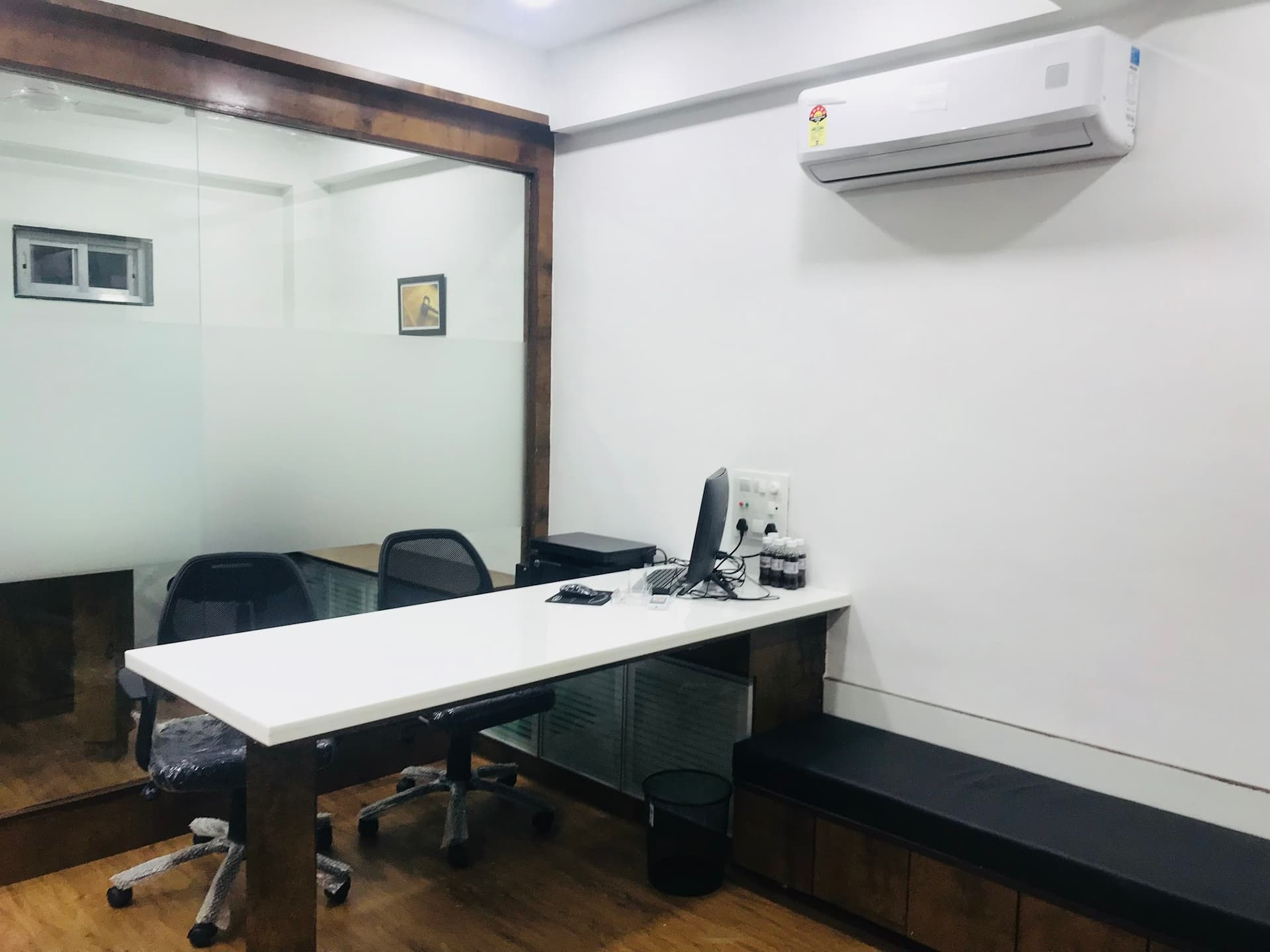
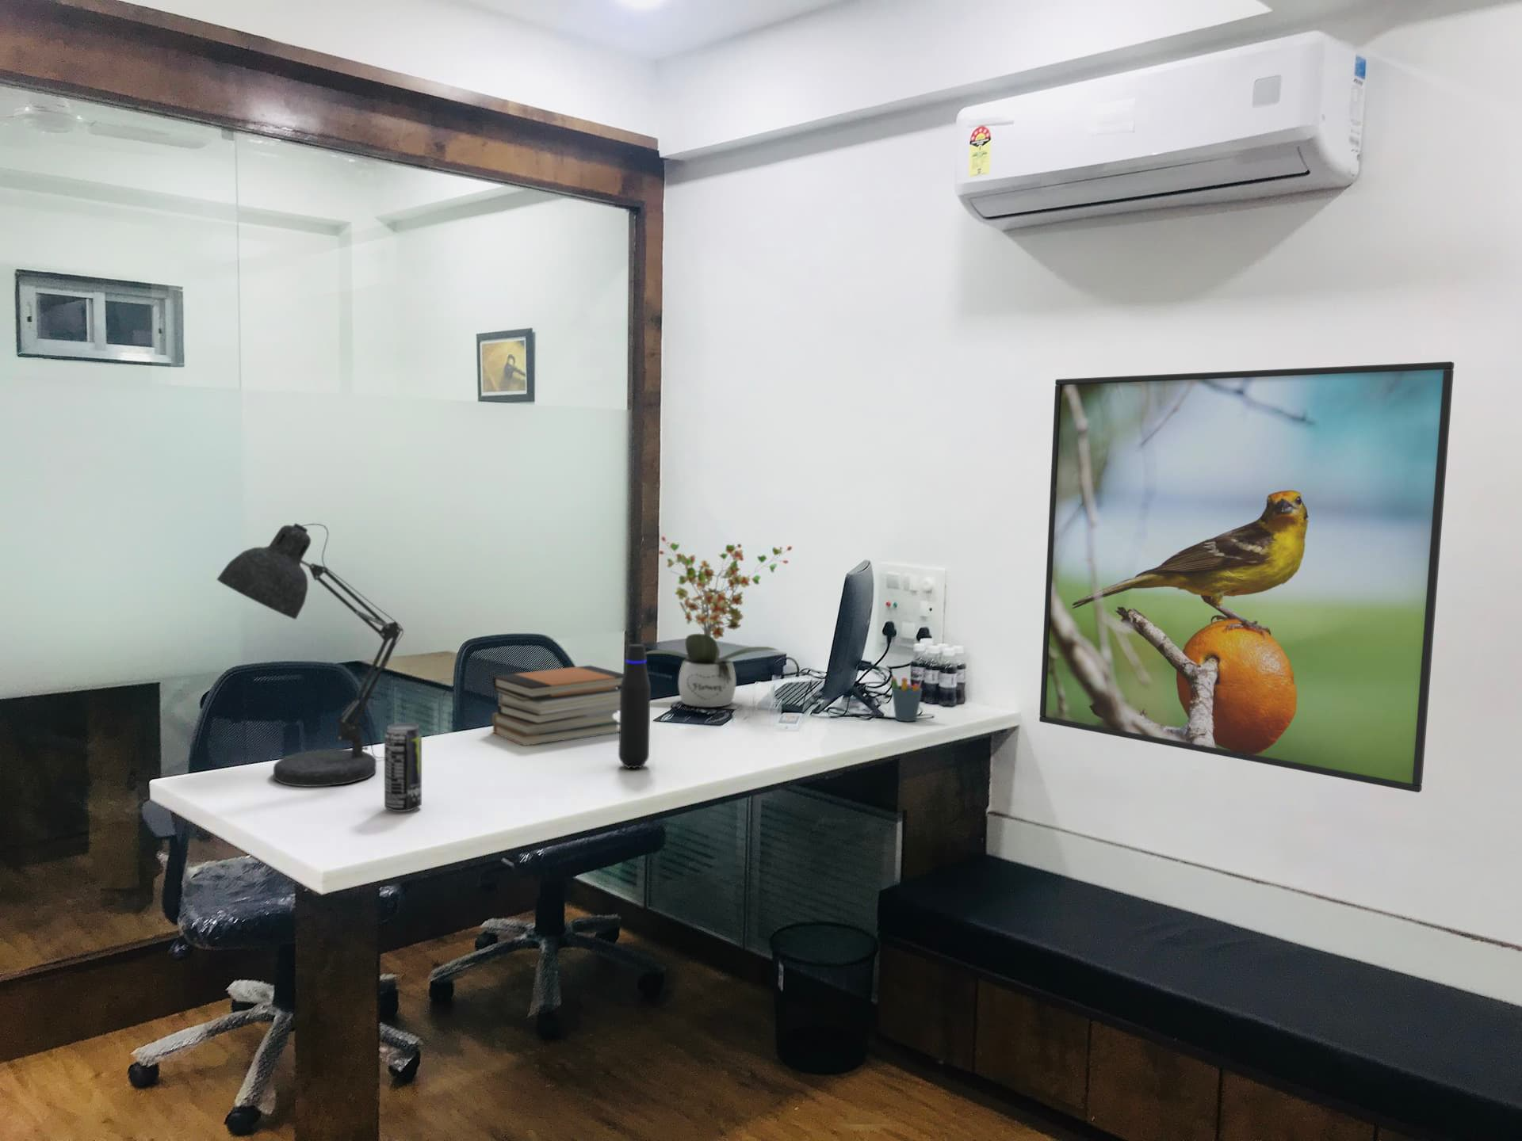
+ book stack [491,665,624,747]
+ beverage can [383,723,423,813]
+ potted plant [646,536,792,708]
+ desk lamp [216,523,404,787]
+ pen holder [890,672,925,722]
+ water bottle [617,644,652,769]
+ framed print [1039,361,1455,793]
